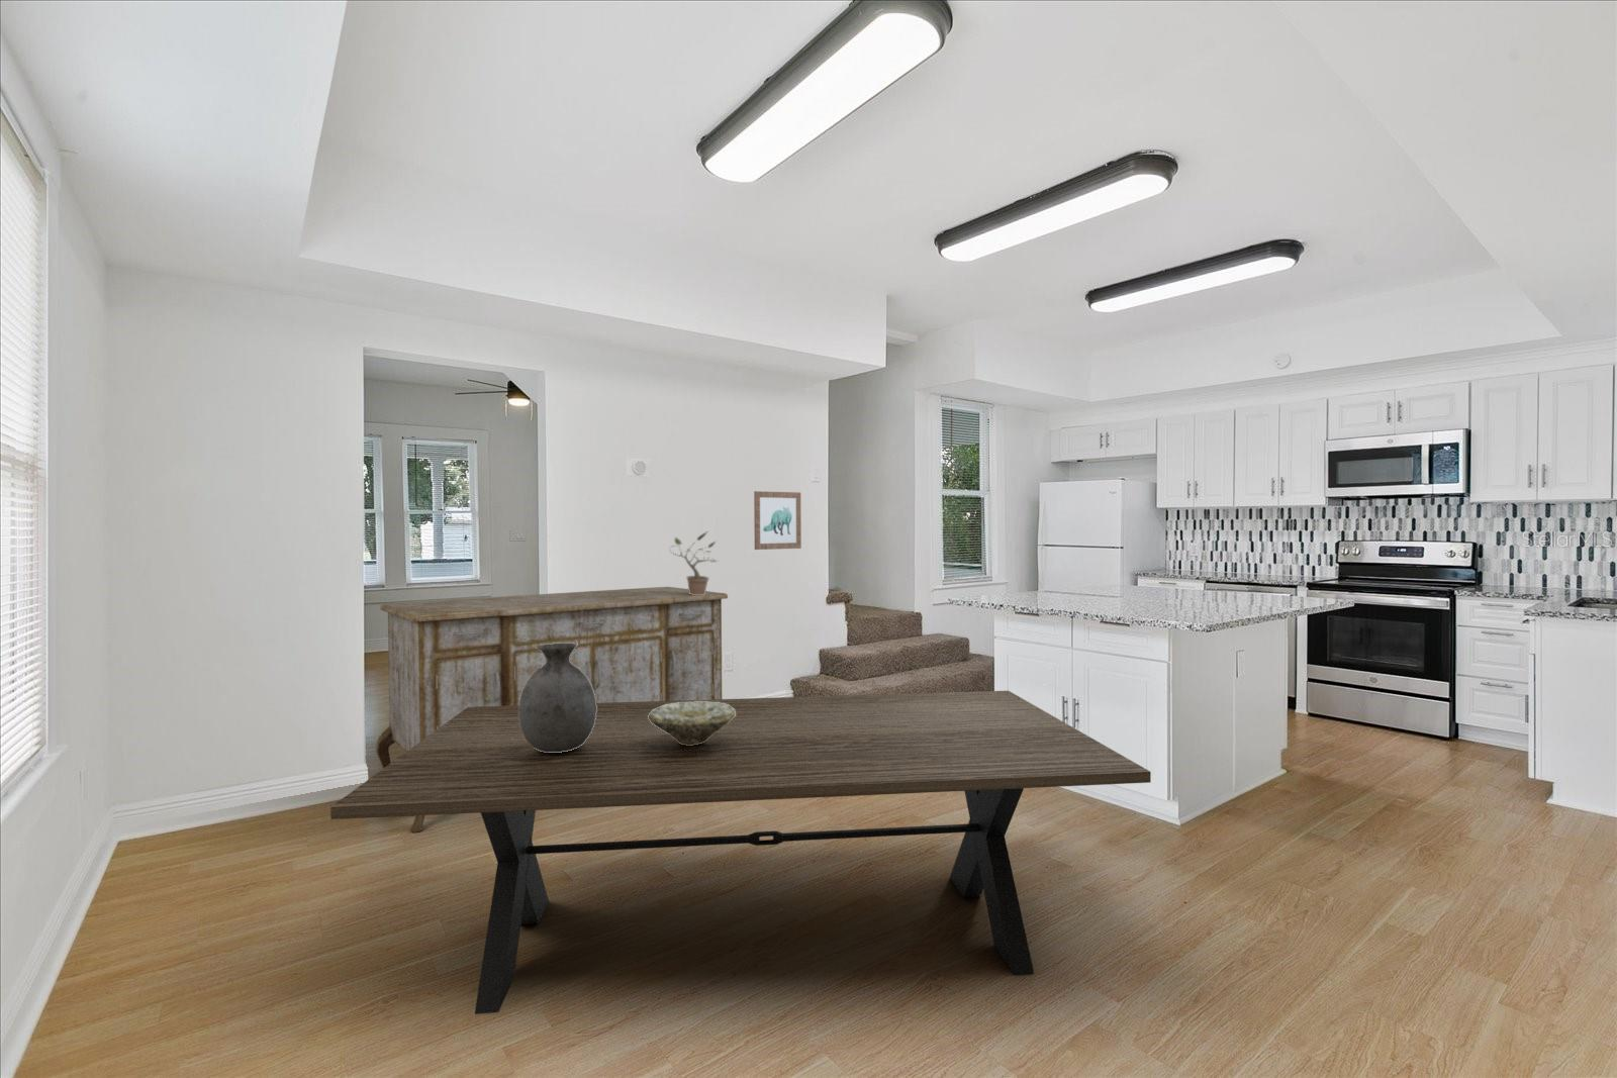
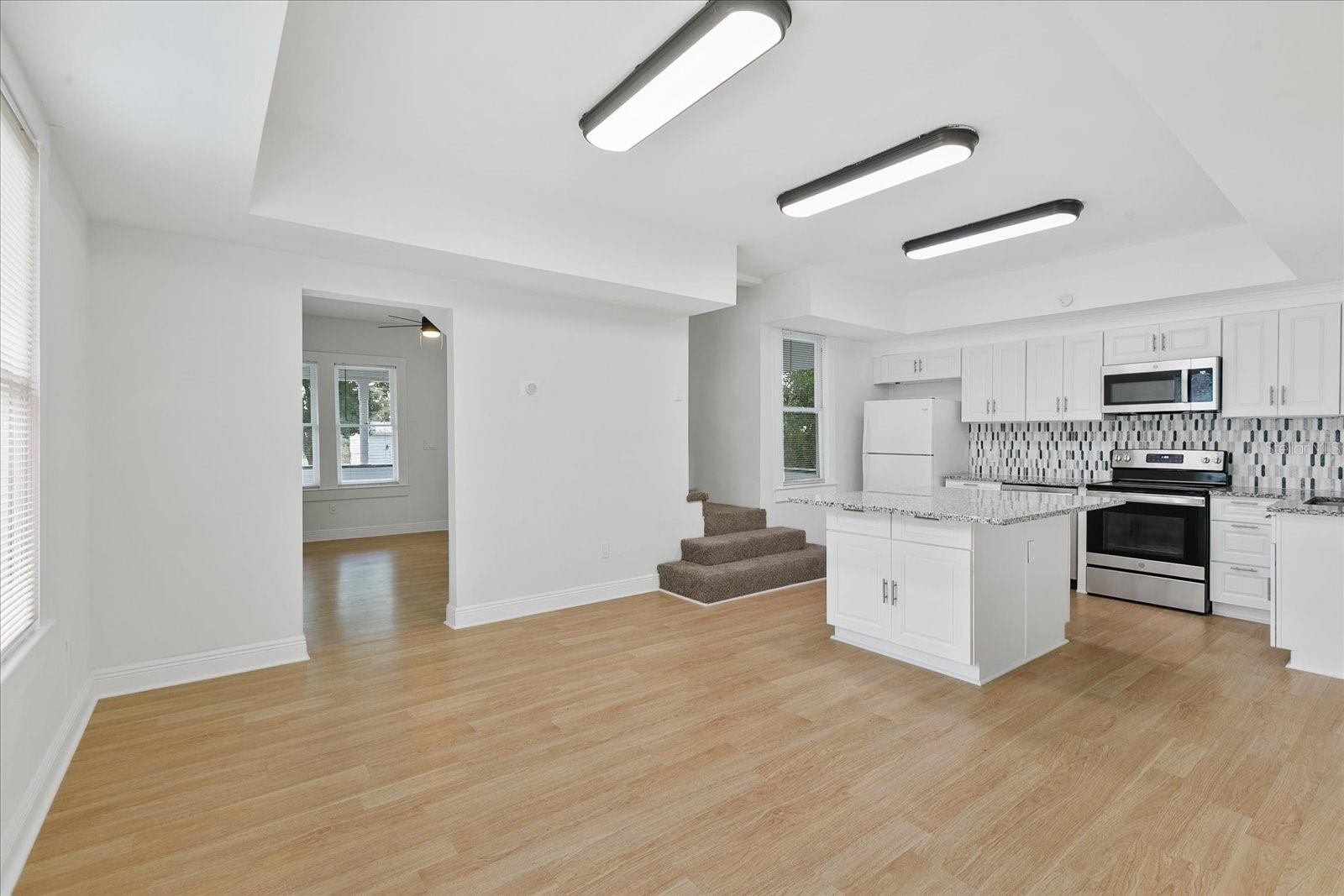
- sideboard [375,586,729,834]
- potted plant [668,529,718,596]
- bowl [647,701,736,746]
- vase [519,642,597,753]
- wall art [753,490,802,551]
- dining table [330,691,1153,1015]
